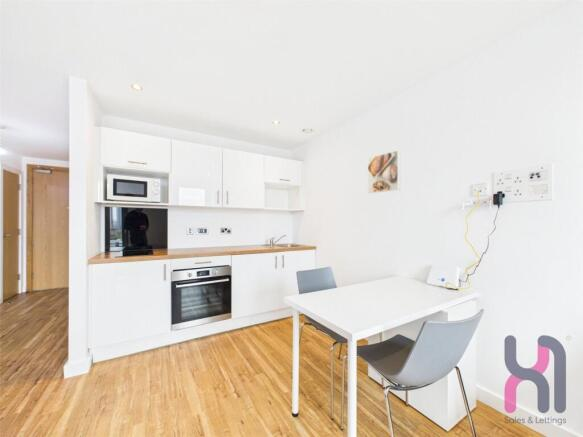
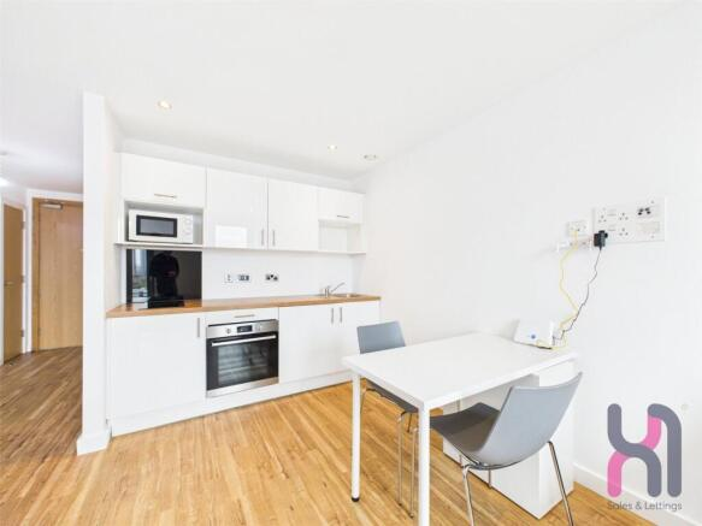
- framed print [367,149,401,194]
